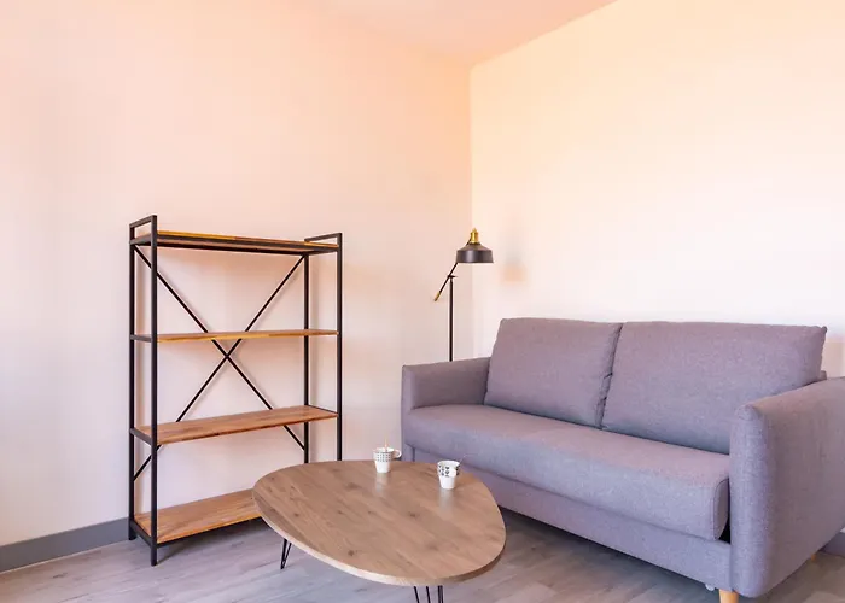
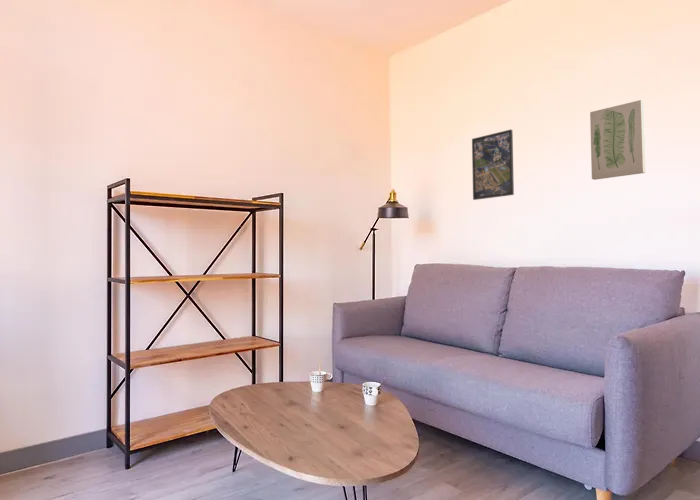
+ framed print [471,129,515,201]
+ wall art [589,99,647,181]
